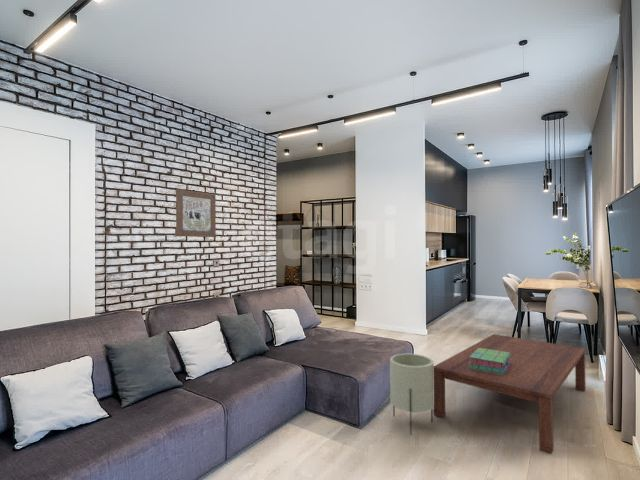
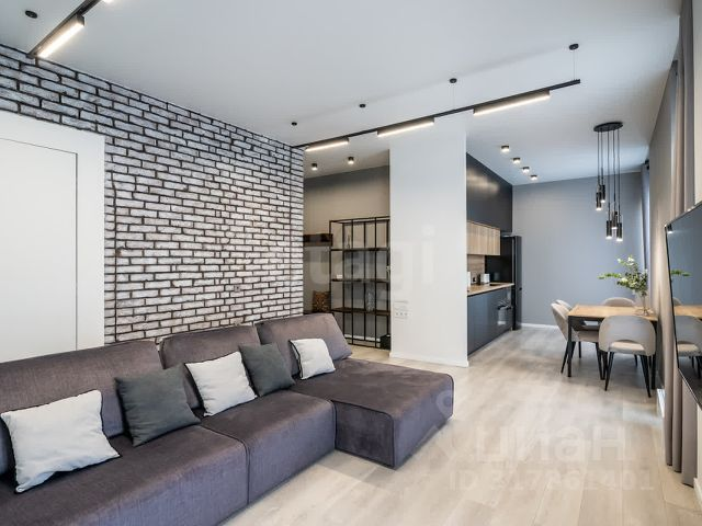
- planter [389,353,435,436]
- coffee table [433,333,587,455]
- stack of books [469,348,511,375]
- wall art [175,188,217,238]
